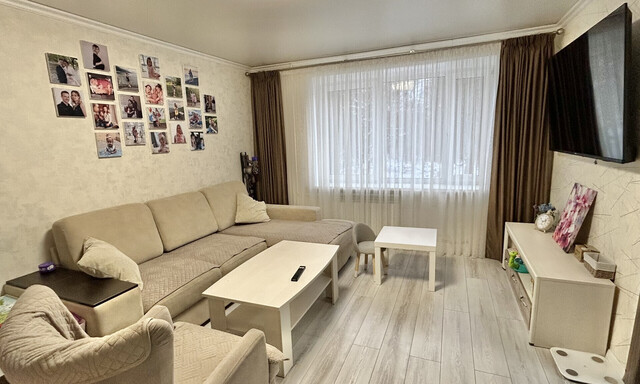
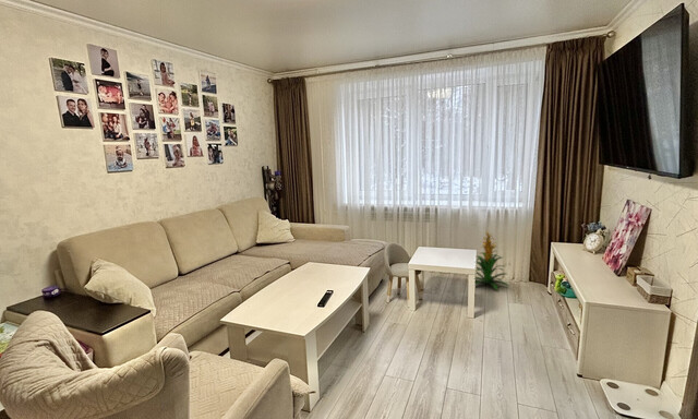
+ indoor plant [474,229,509,290]
